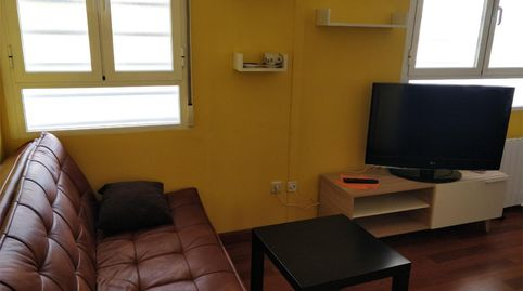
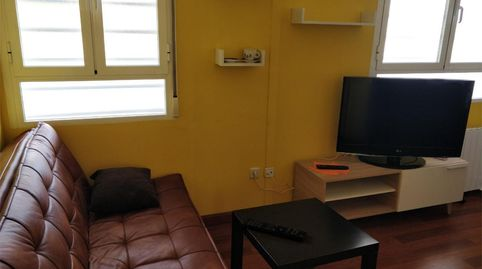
+ remote control [242,218,308,243]
